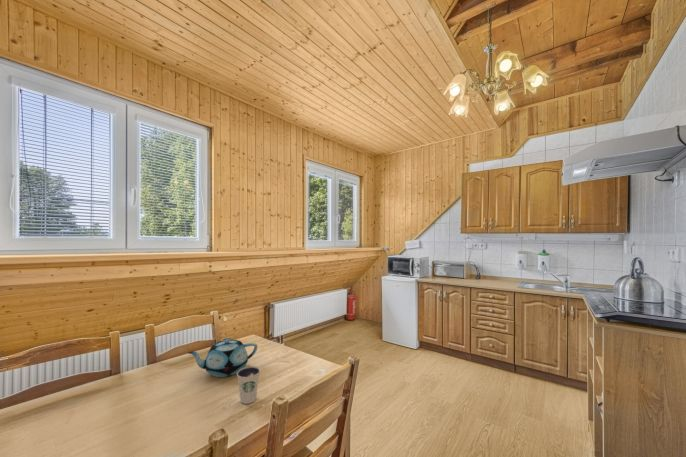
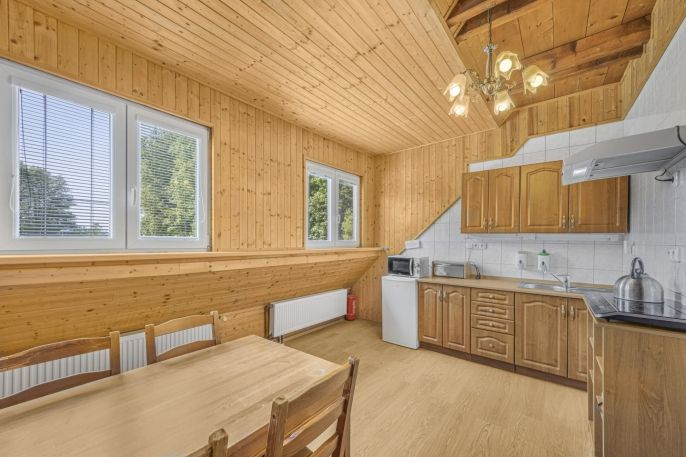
- teapot [187,337,259,378]
- dixie cup [236,365,261,405]
